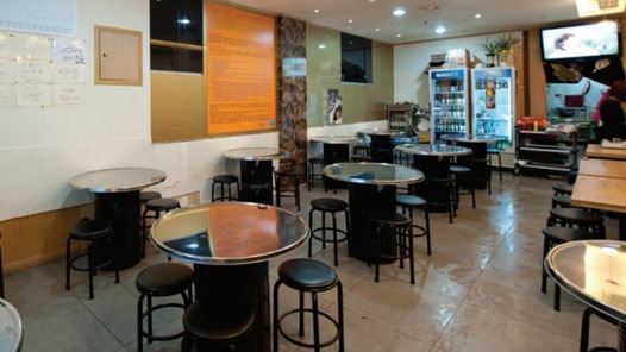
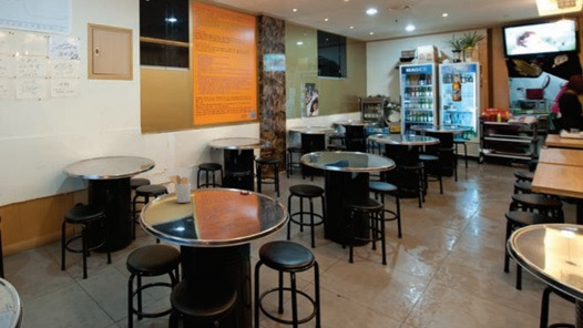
+ utensil holder [166,174,192,204]
